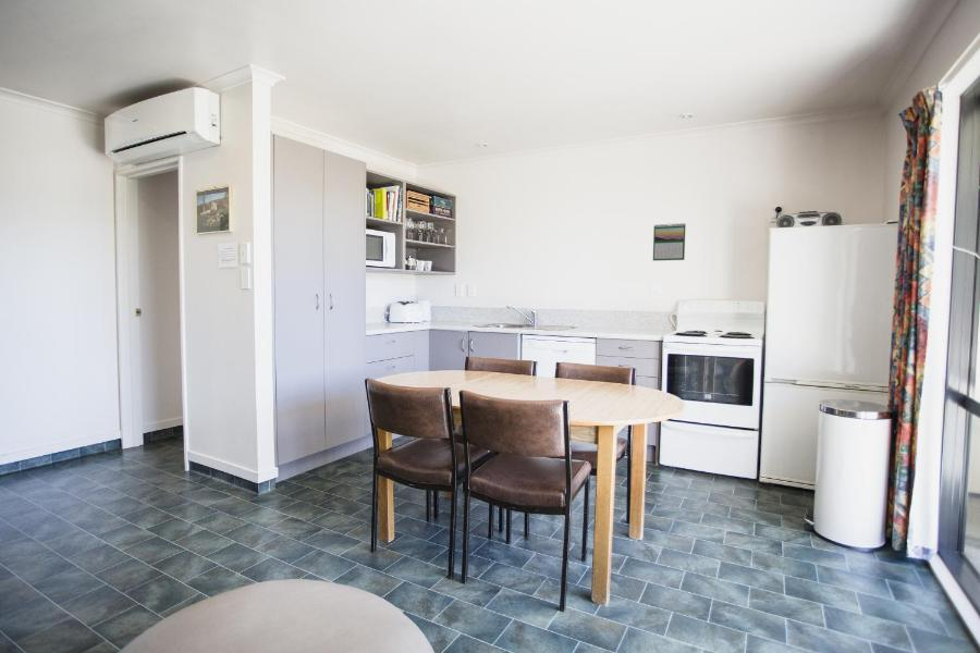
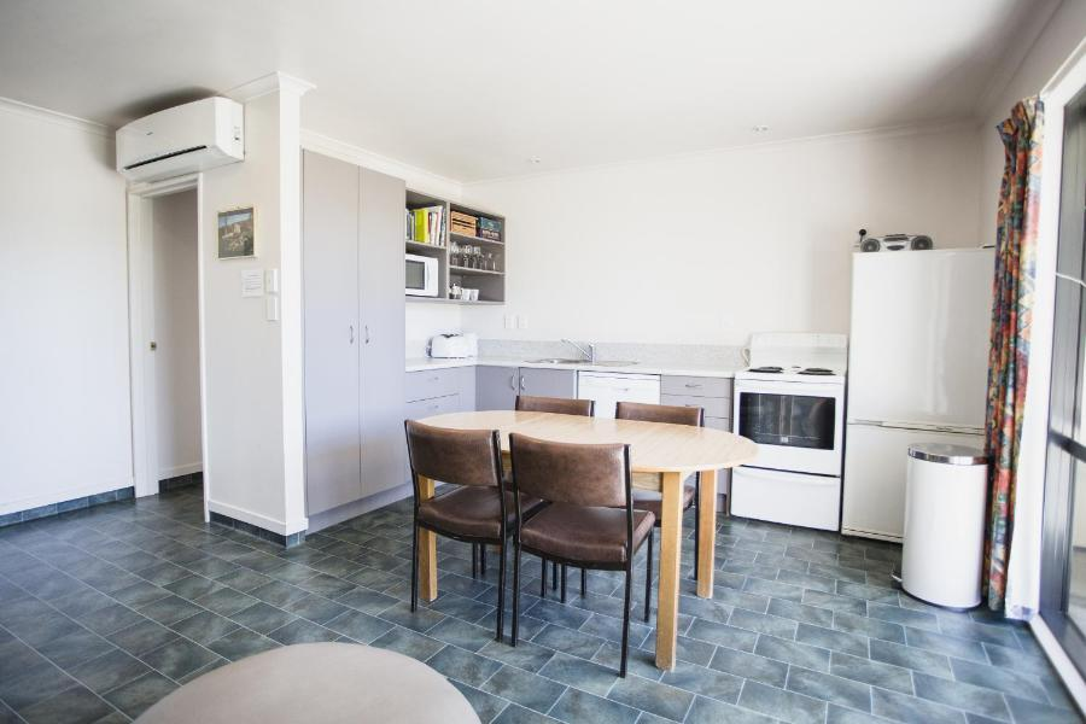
- calendar [652,222,687,261]
